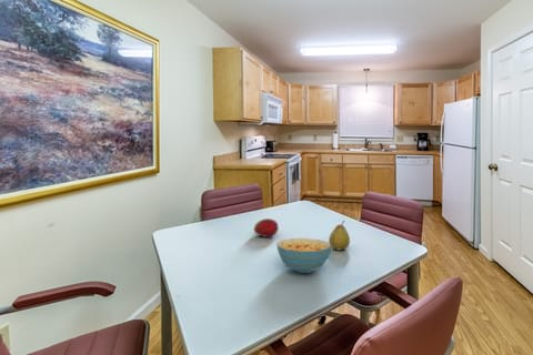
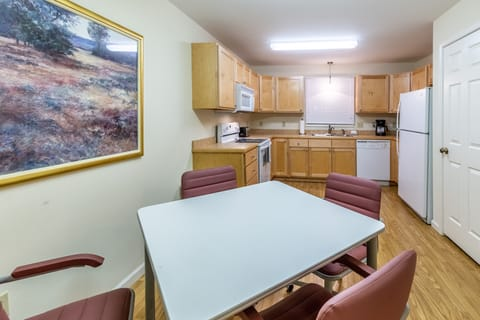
- fruit [253,217,280,237]
- fruit [328,220,351,251]
- cereal bowl [275,237,332,274]
